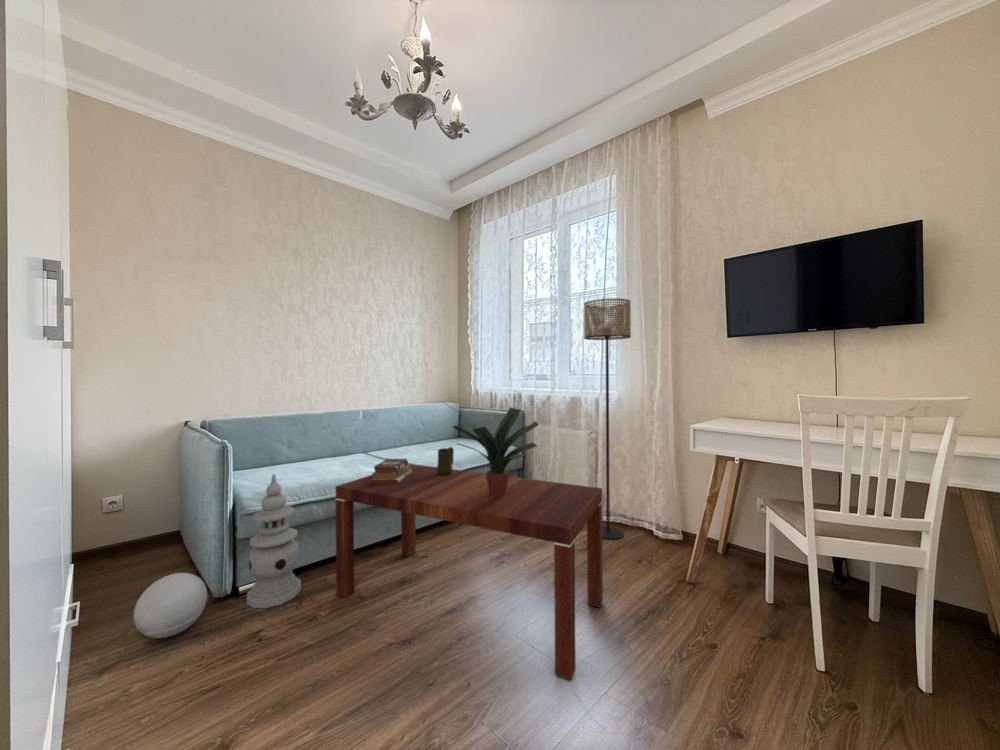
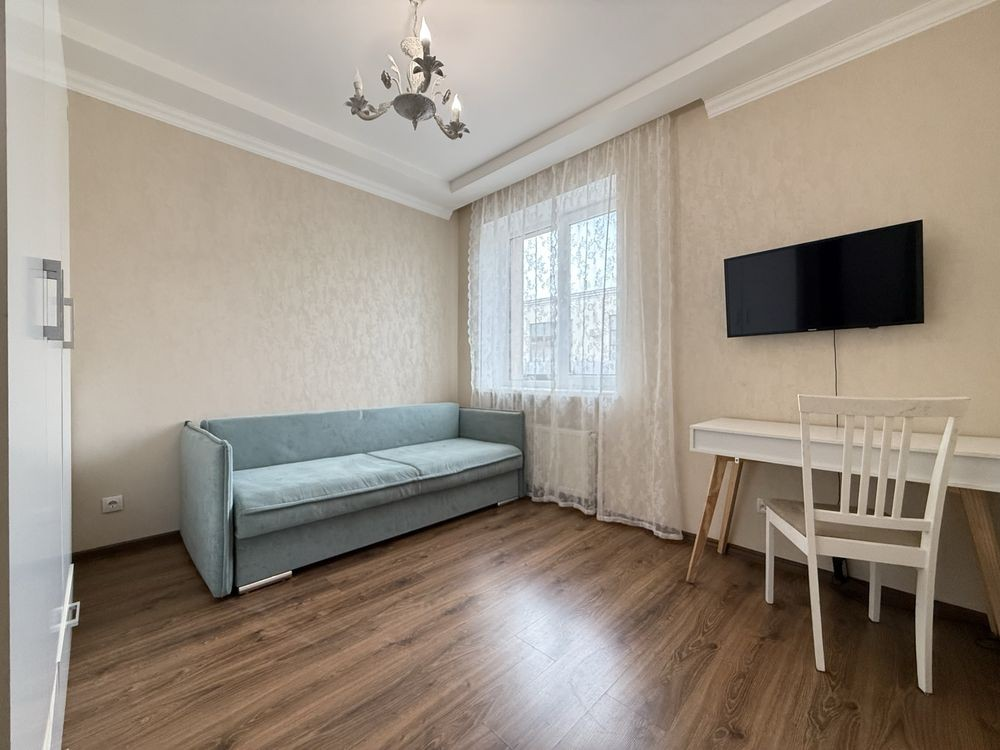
- mug [436,446,455,476]
- ball [132,572,208,639]
- books [371,457,412,483]
- lantern [246,473,302,609]
- potted plant [442,401,540,496]
- floor lamp [583,297,632,540]
- coffee table [334,463,604,682]
